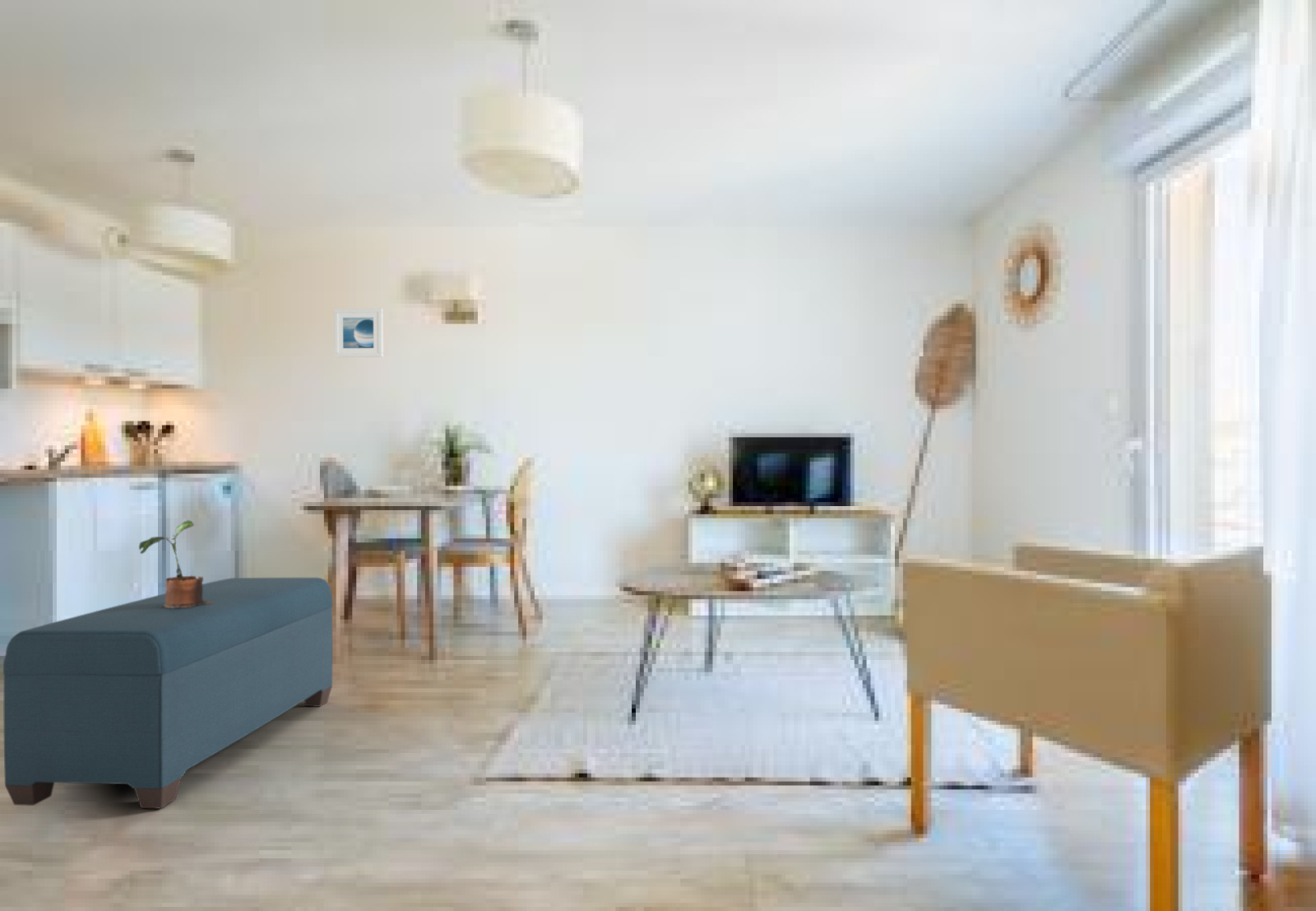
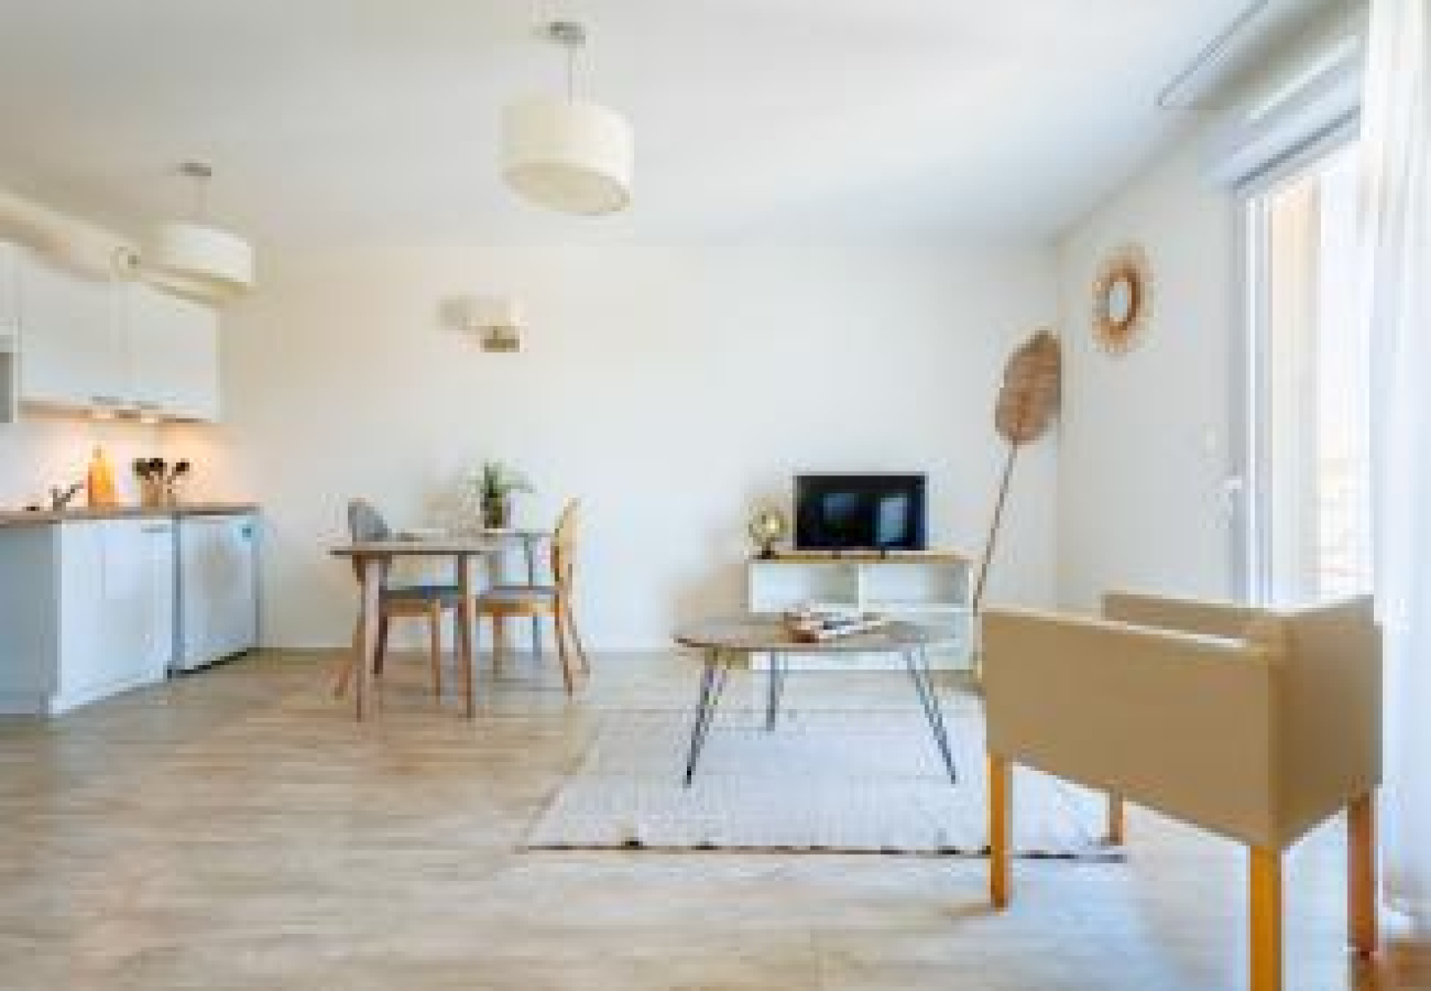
- potted plant [138,520,211,608]
- bench [2,577,334,810]
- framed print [333,308,384,358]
